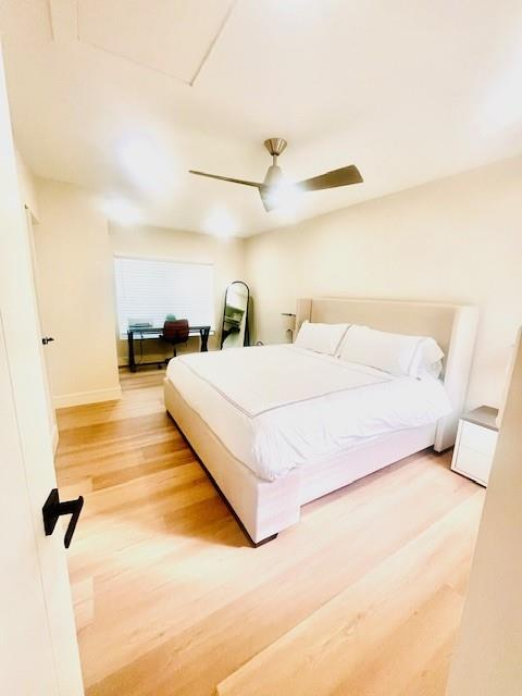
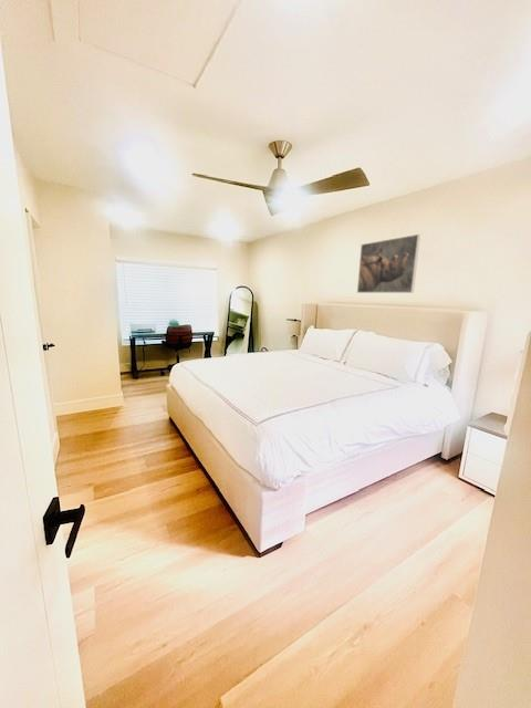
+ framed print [356,233,421,294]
